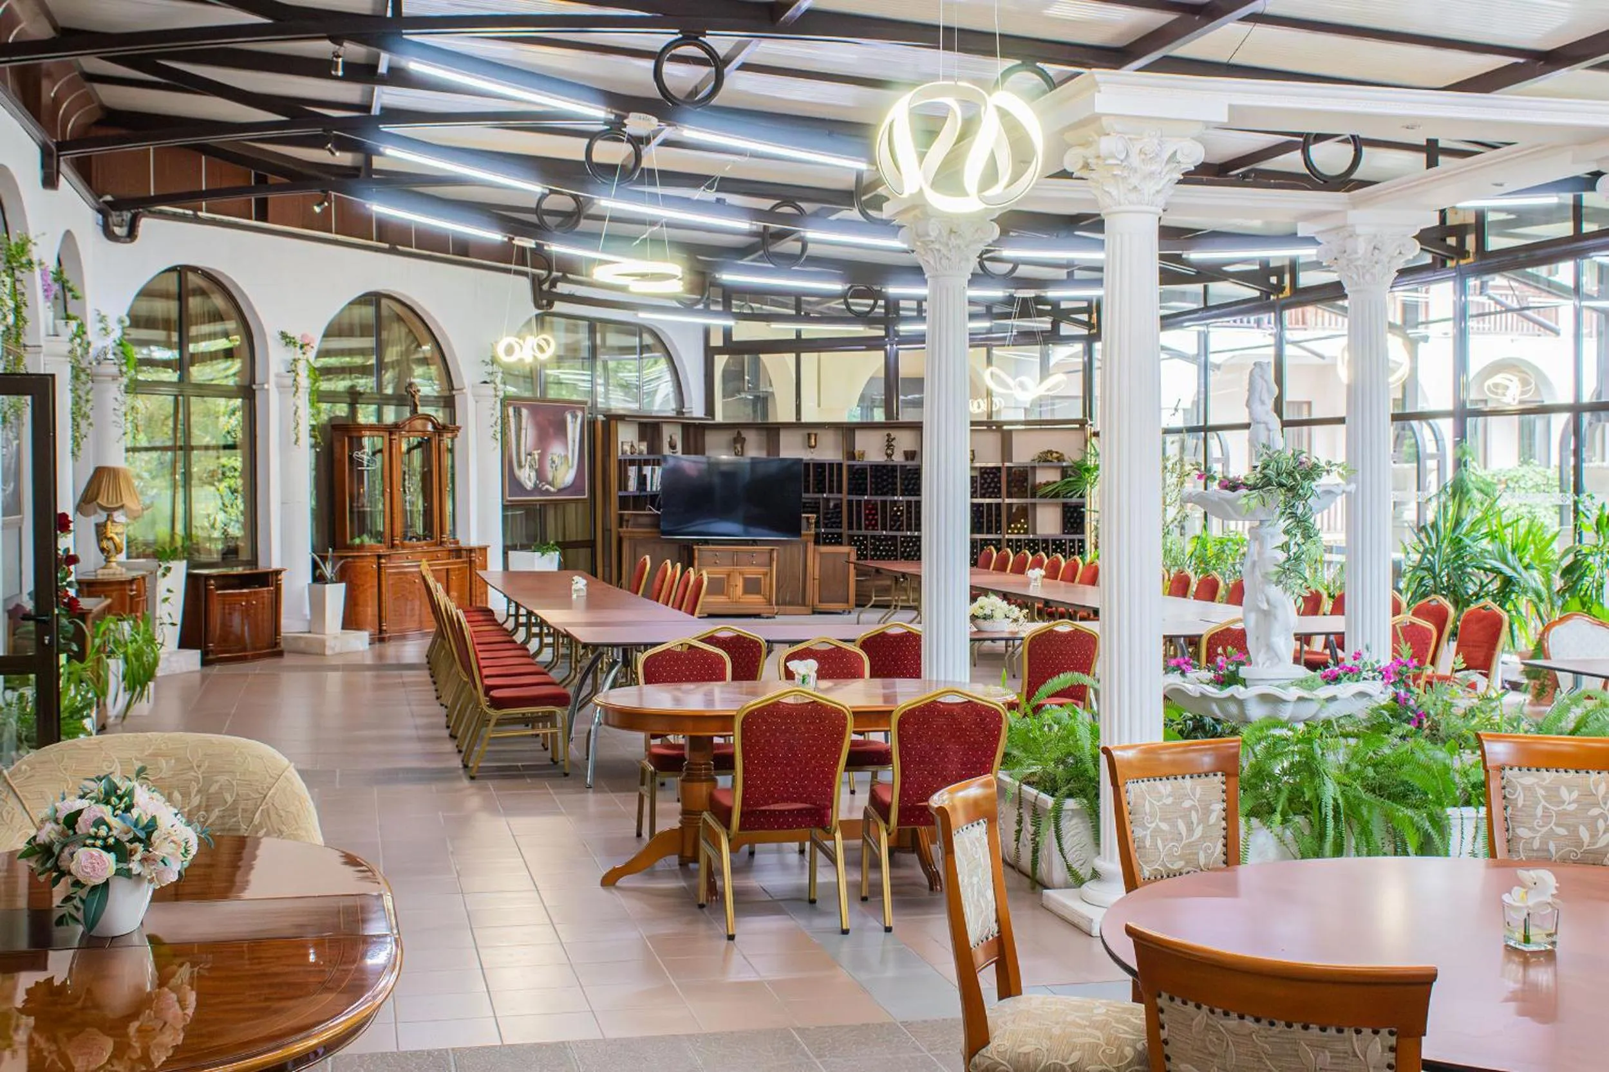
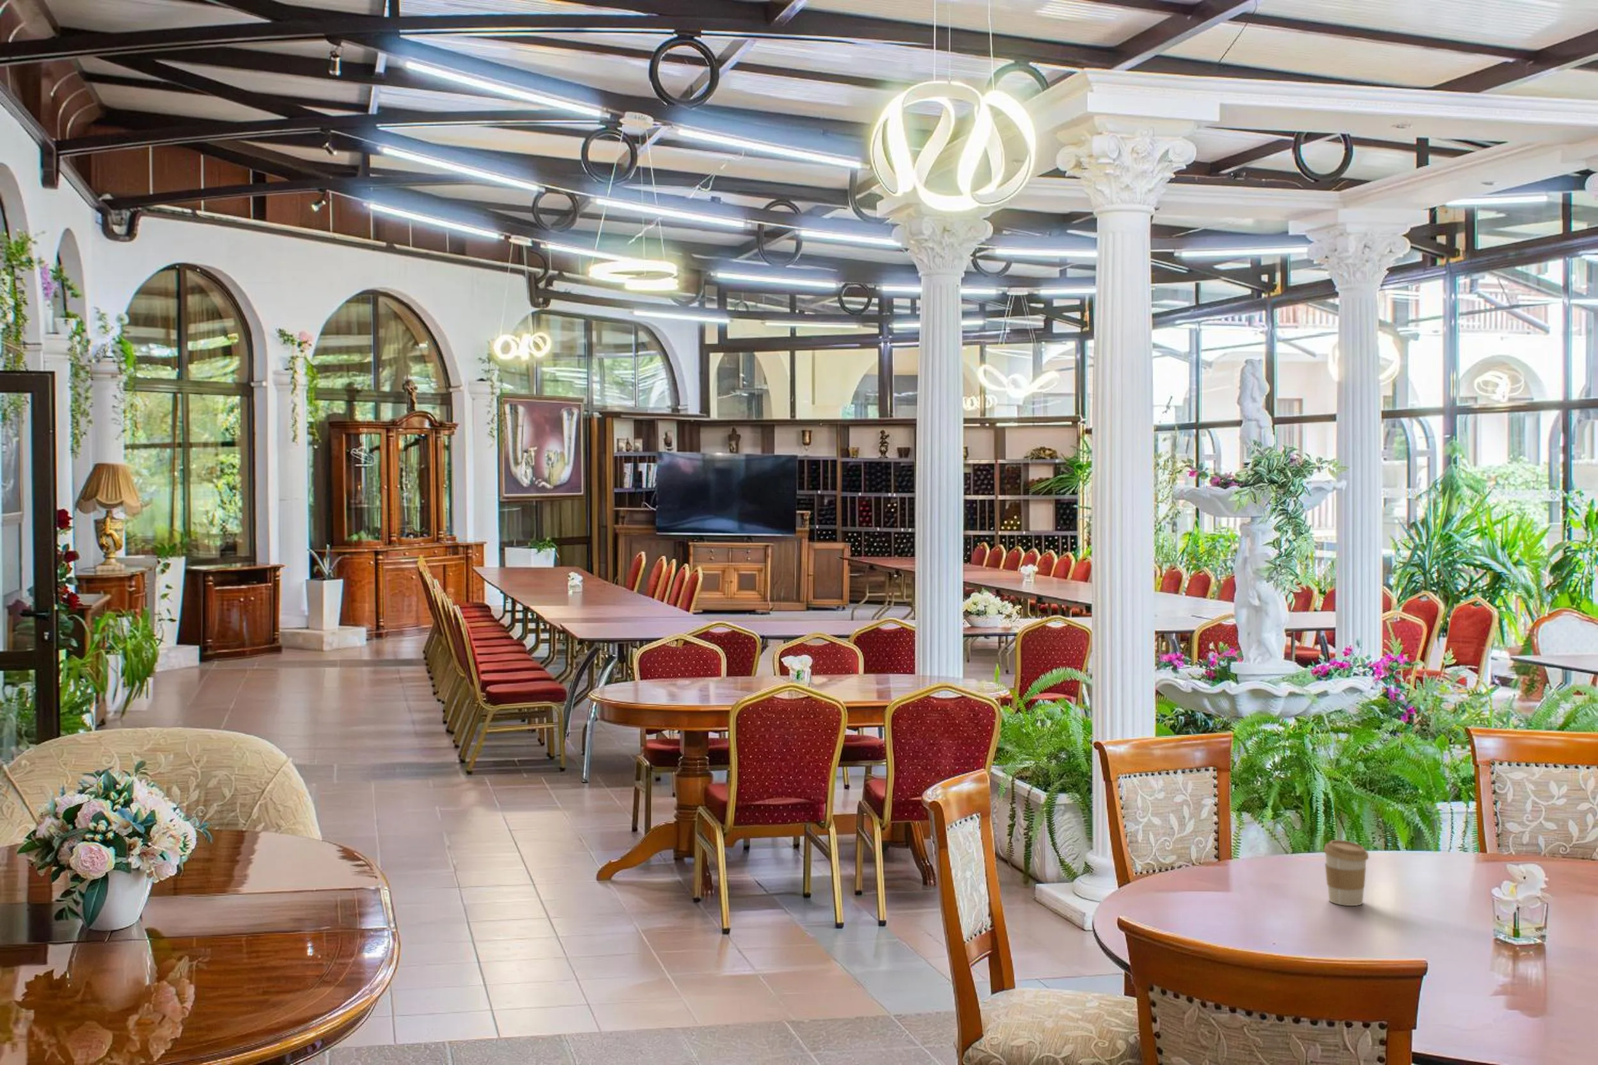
+ coffee cup [1323,839,1369,907]
